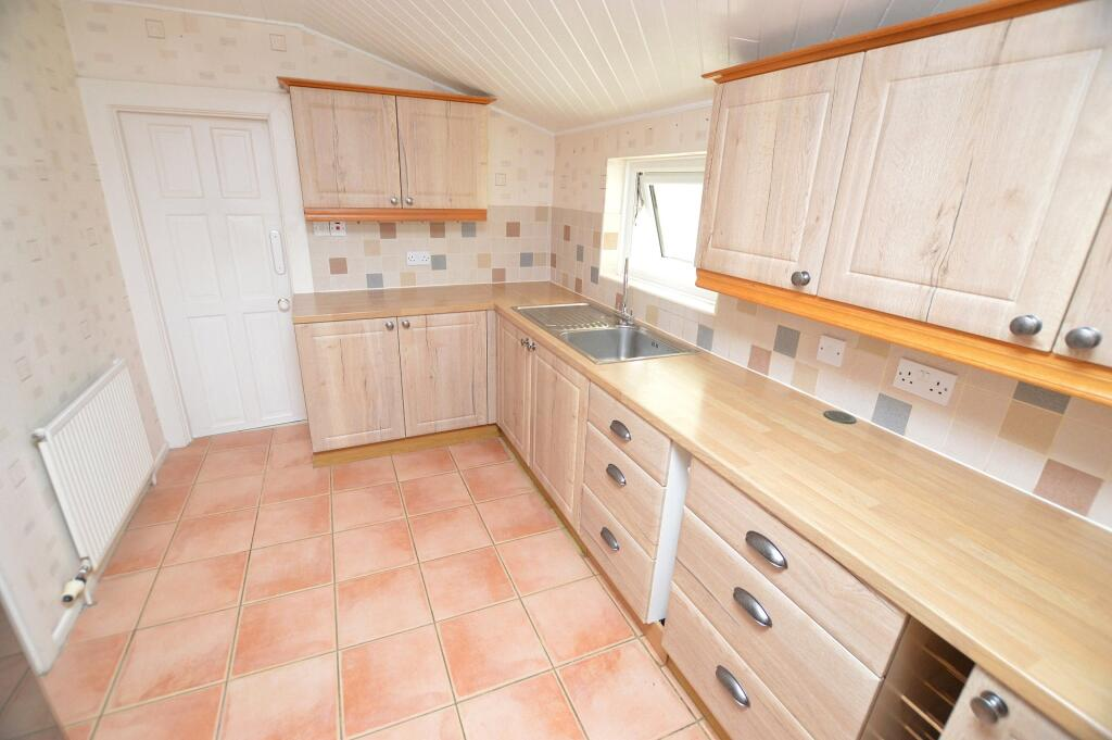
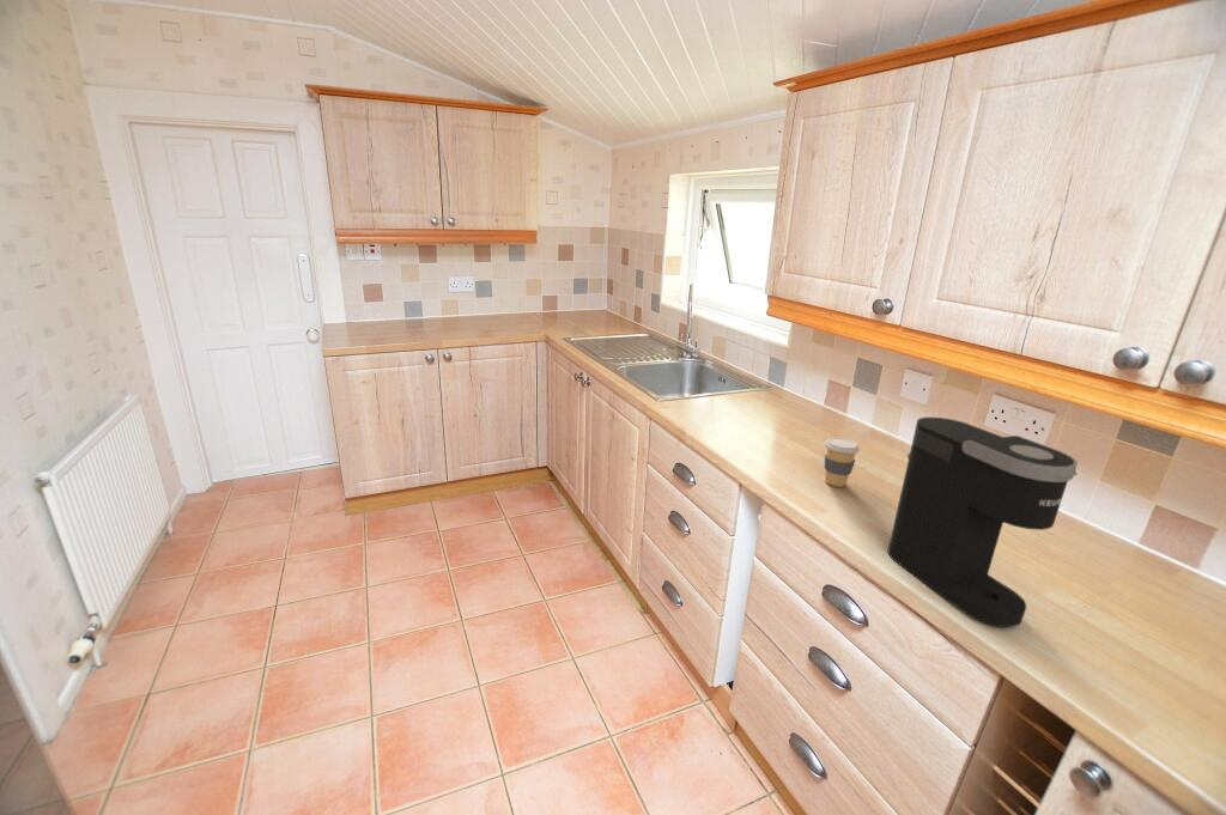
+ coffee cup [824,437,861,488]
+ coffee maker [887,416,1079,628]
